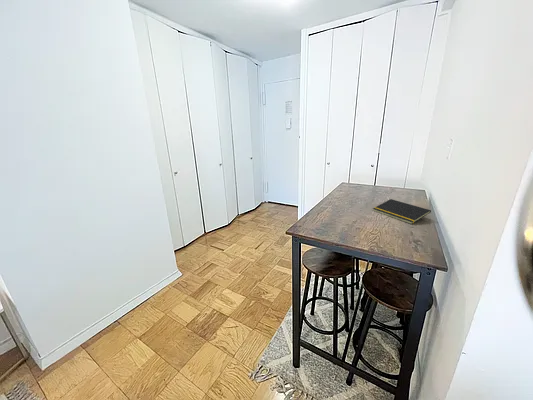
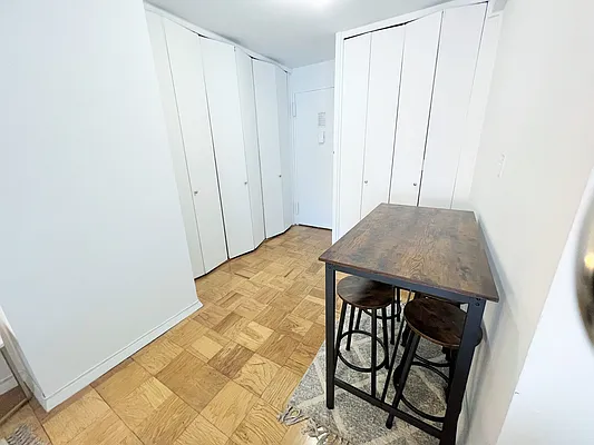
- notepad [372,198,432,225]
